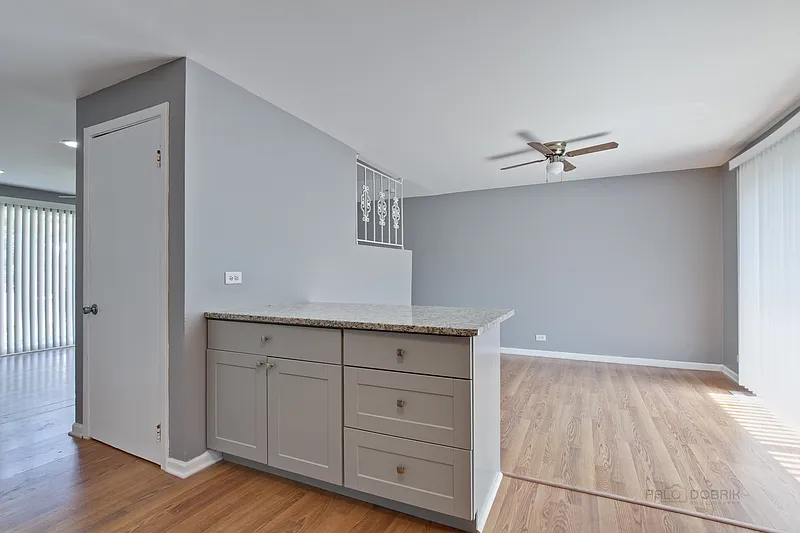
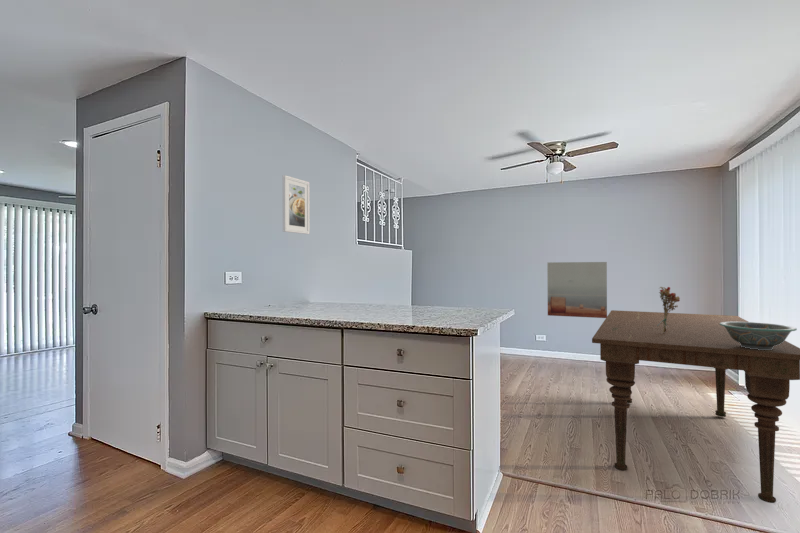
+ dining table [591,309,800,504]
+ decorative bowl [720,321,798,350]
+ wall art [546,261,608,319]
+ bouquet [657,286,681,333]
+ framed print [282,174,311,235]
